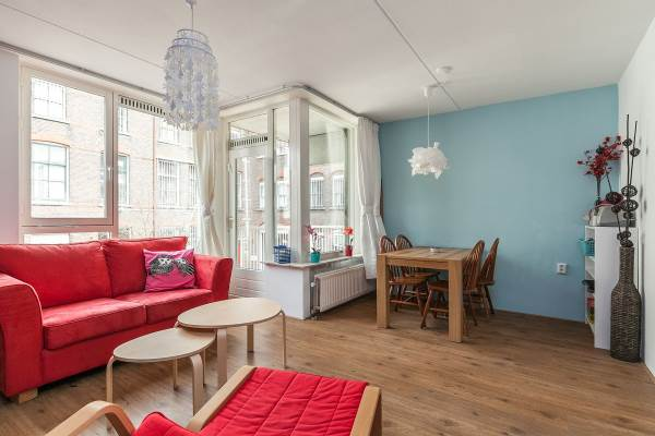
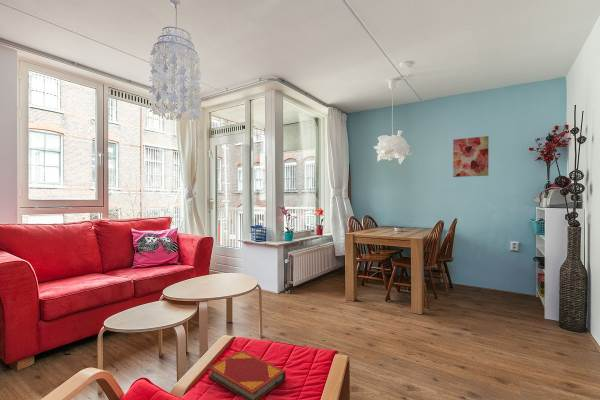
+ wall art [452,135,490,178]
+ hardback book [207,349,287,400]
